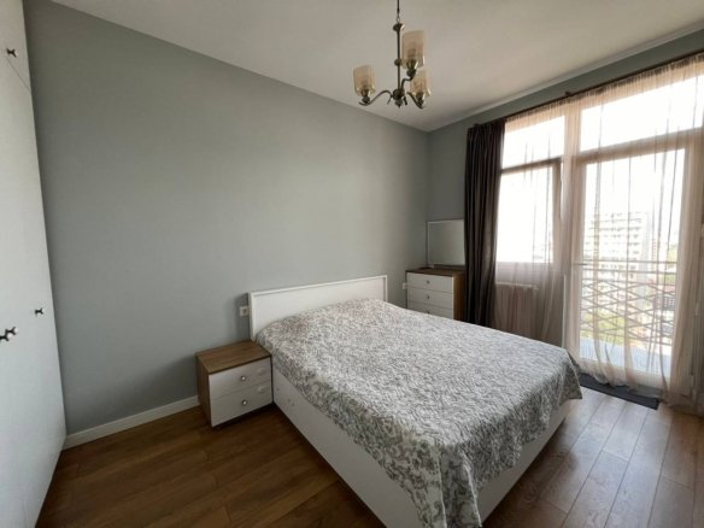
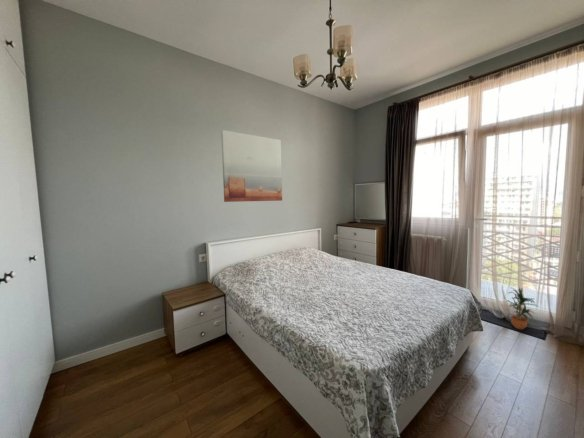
+ potted plant [506,286,538,330]
+ wall art [220,129,283,203]
